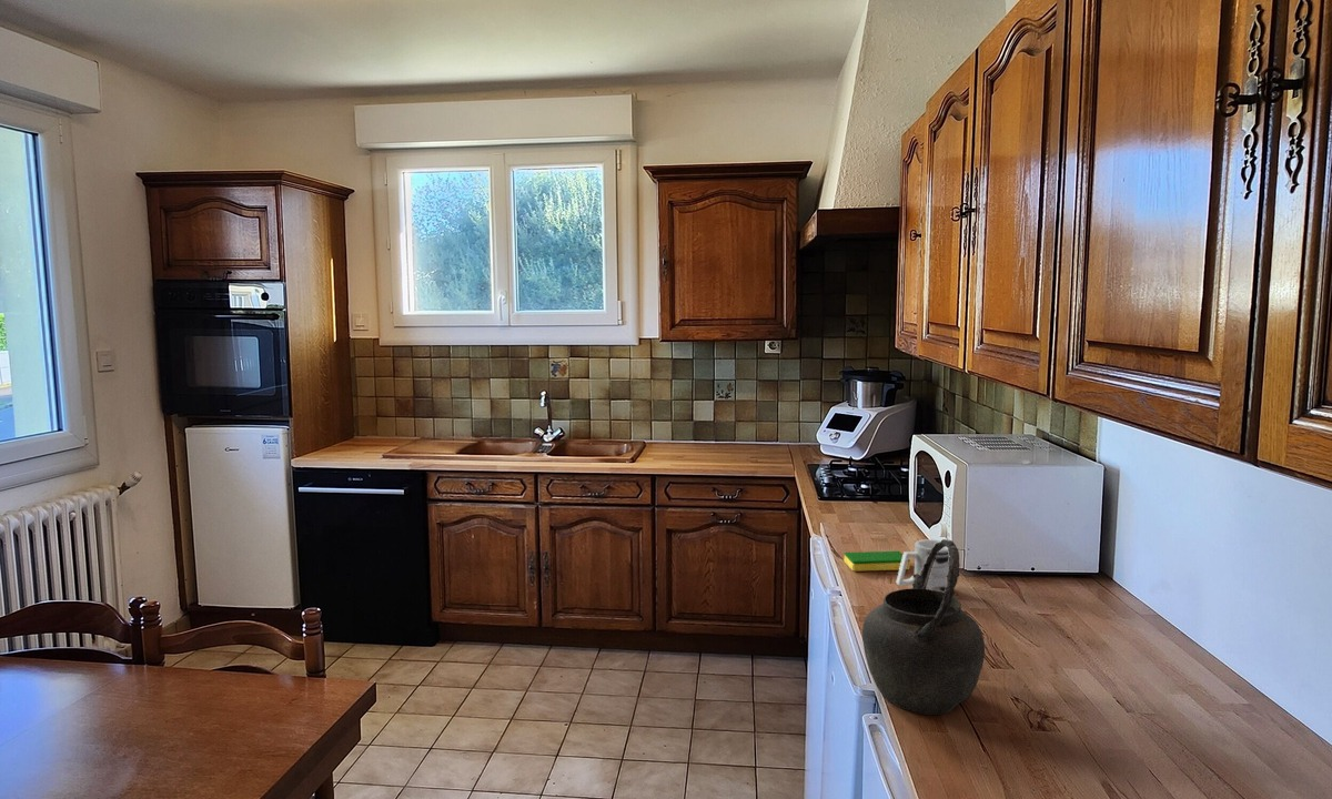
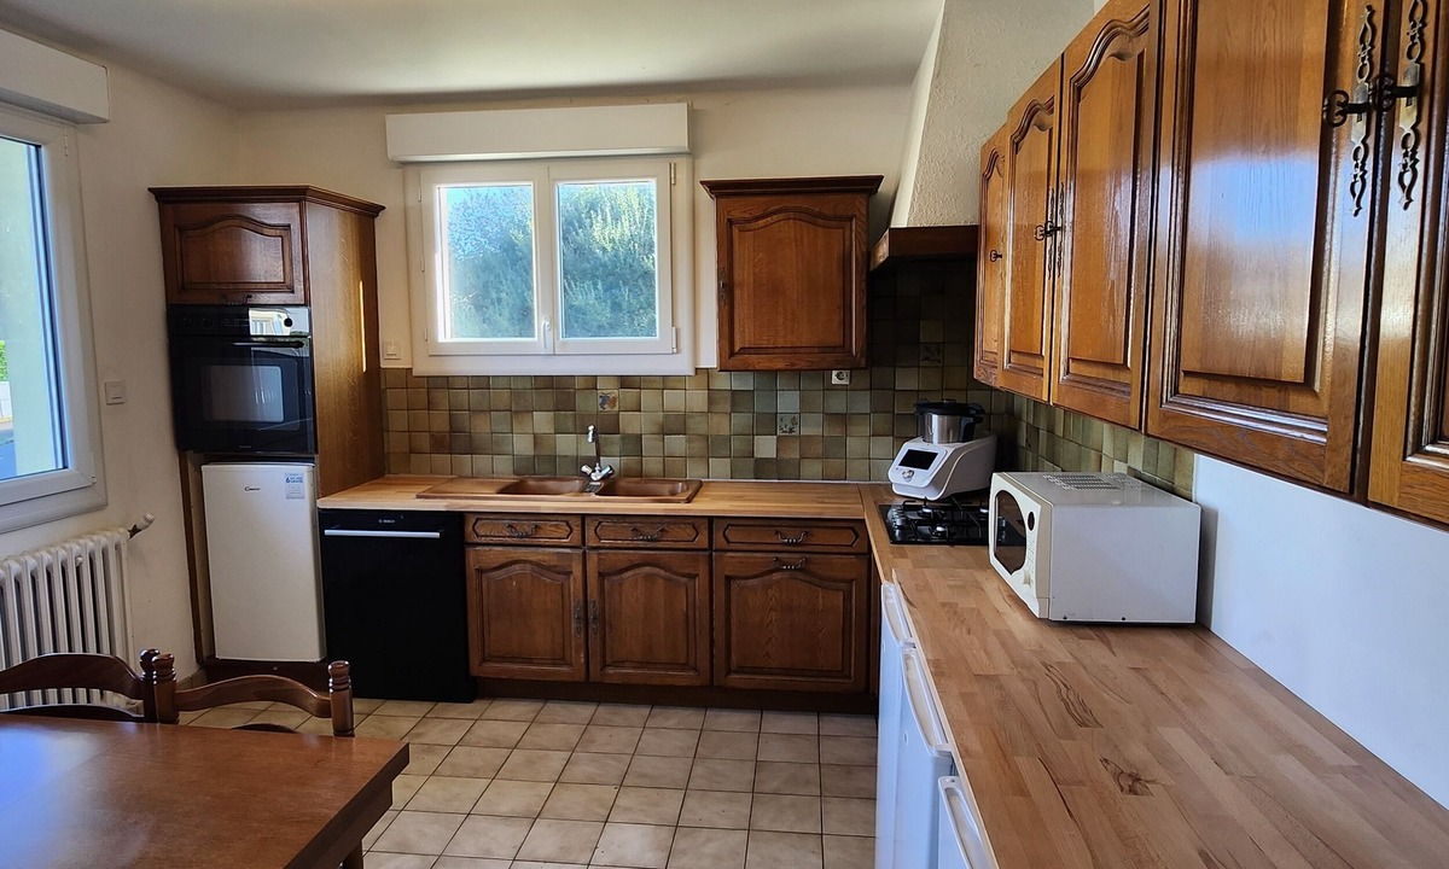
- dish sponge [844,550,911,573]
- kettle [861,538,986,716]
- mug [896,538,950,593]
